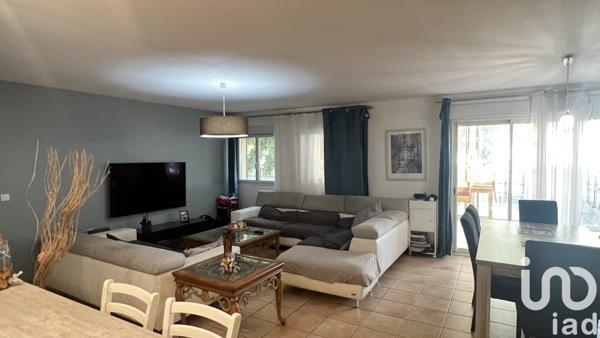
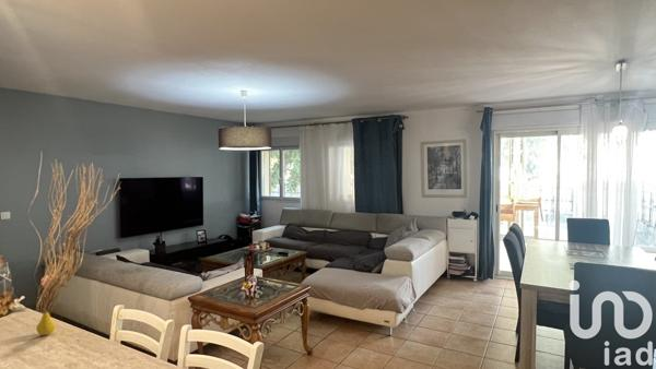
+ fruit [35,308,57,336]
